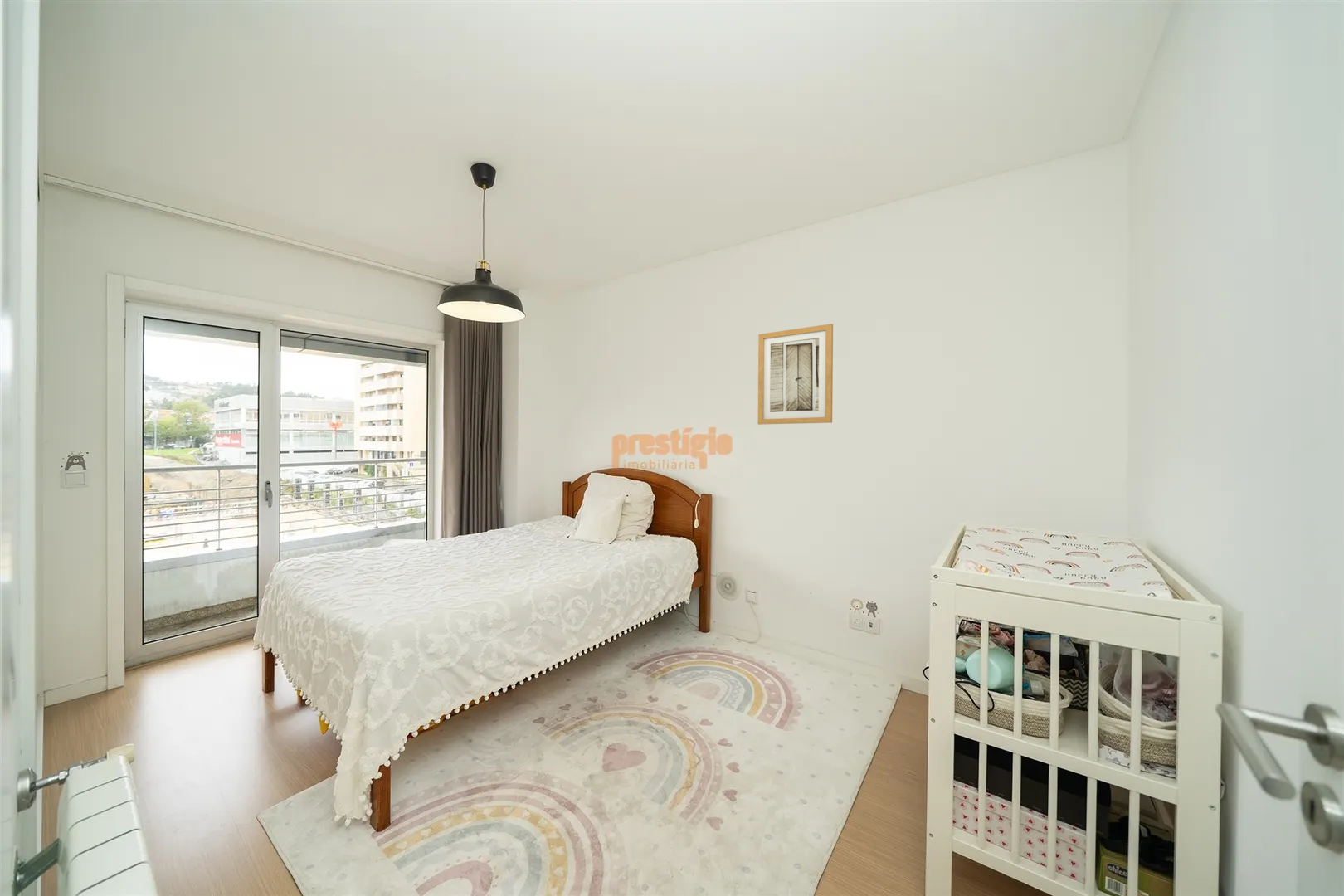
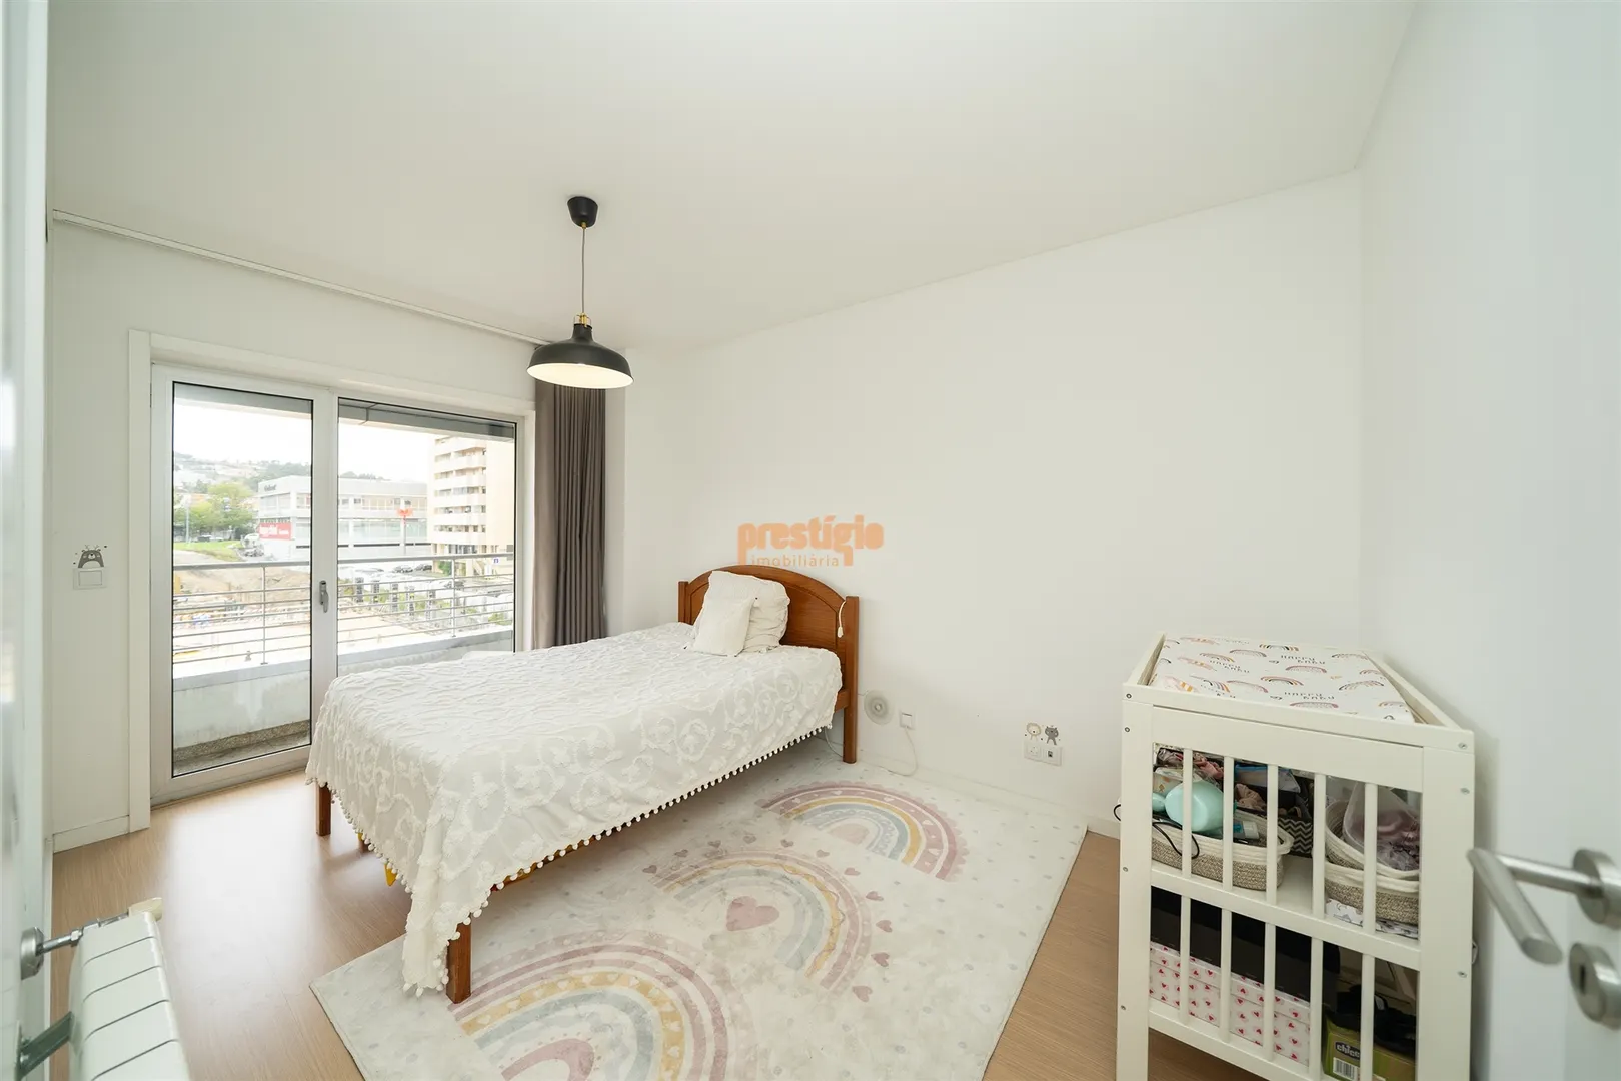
- wall art [757,323,834,426]
